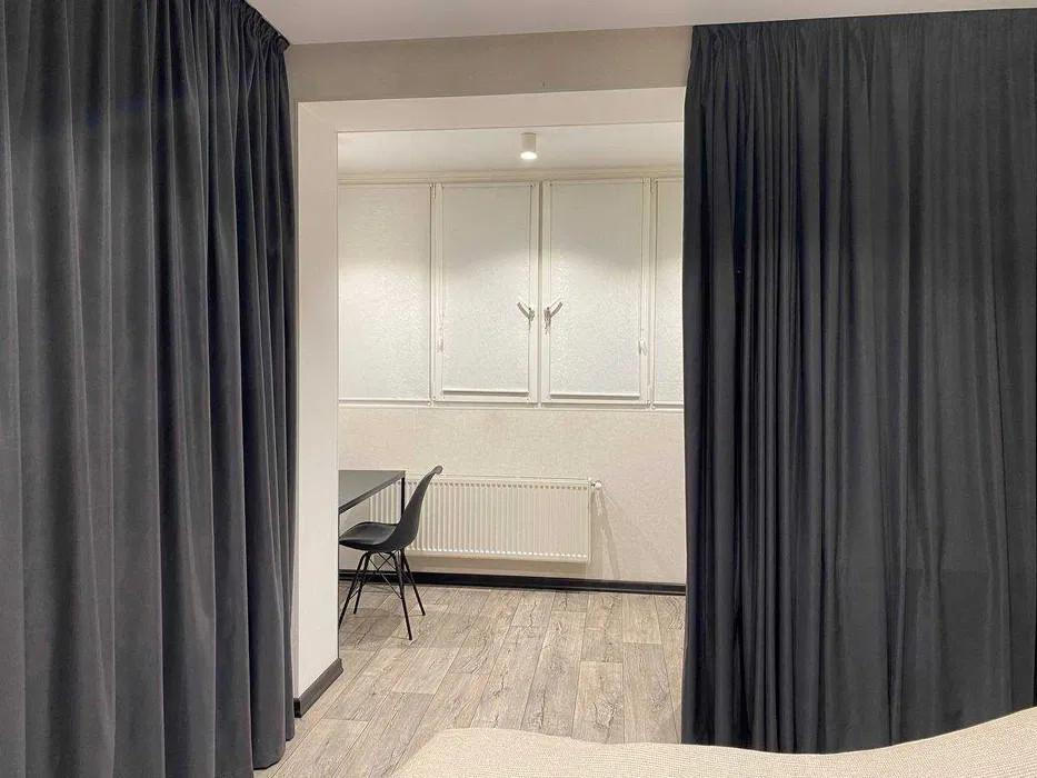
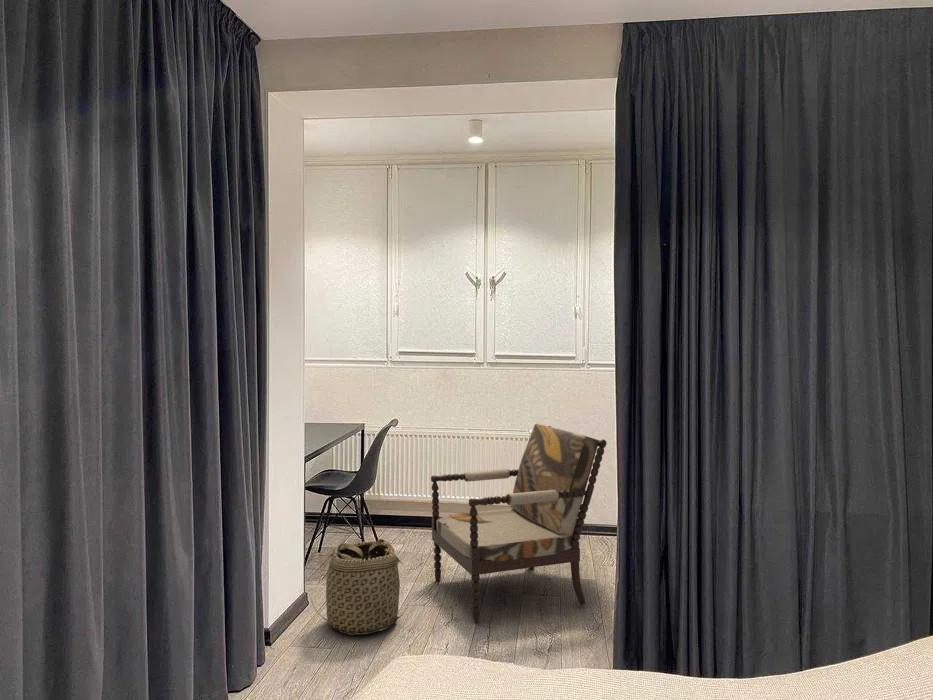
+ armchair [430,423,608,623]
+ basket [309,538,409,636]
